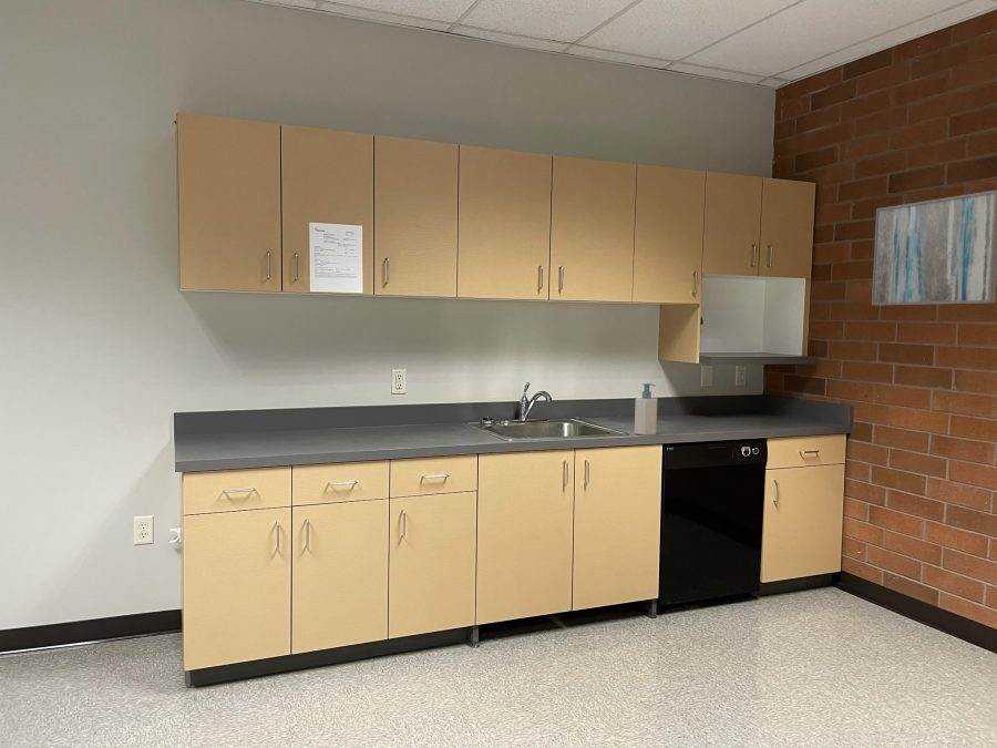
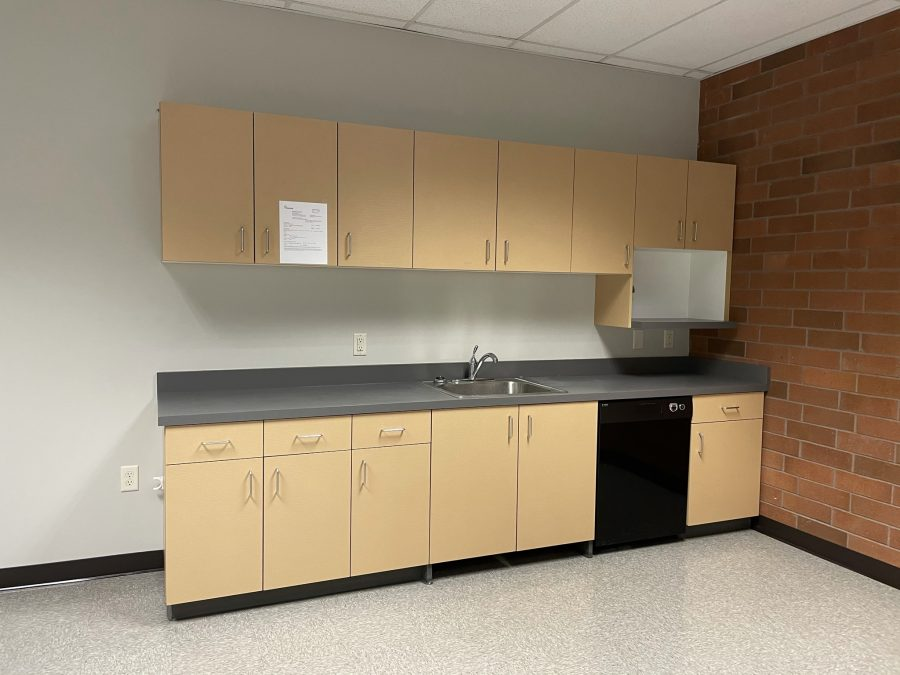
- soap bottle [634,382,658,437]
- wall art [871,188,997,306]
